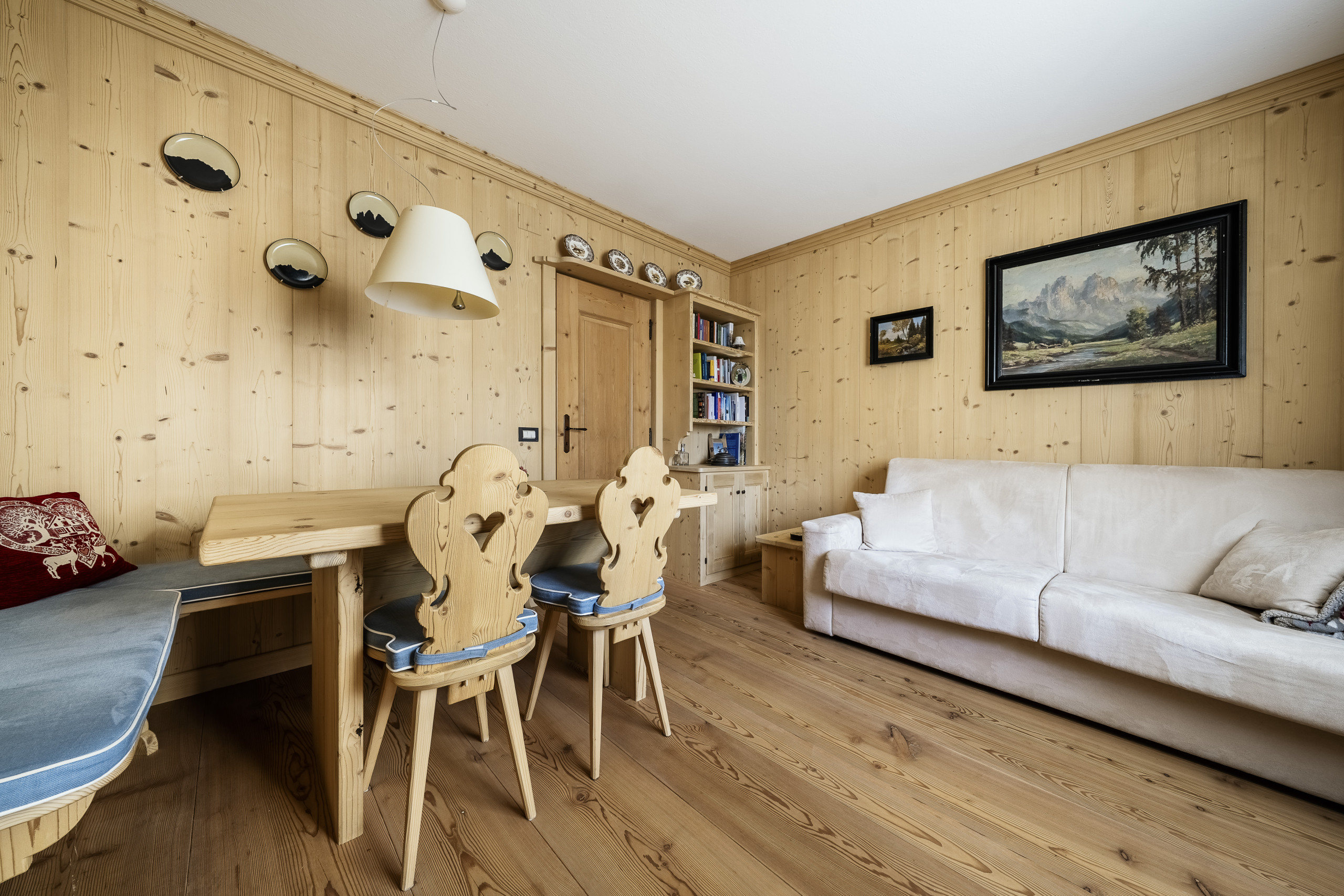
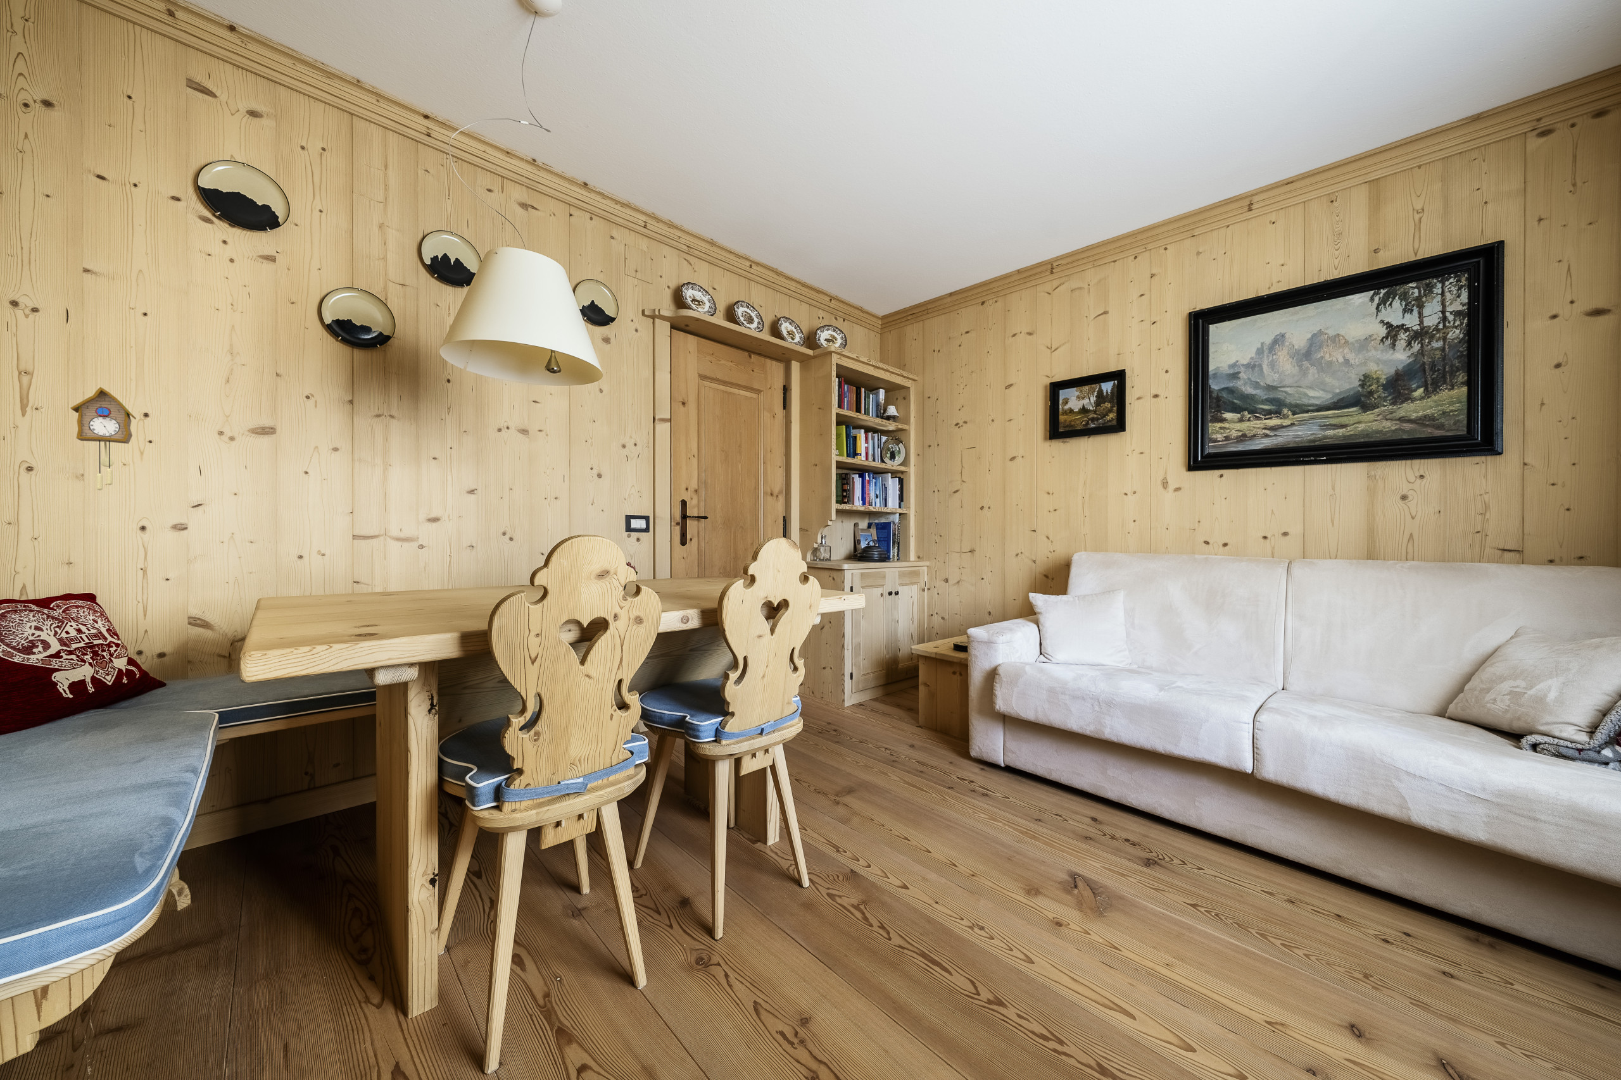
+ cuckoo clock [70,387,136,491]
